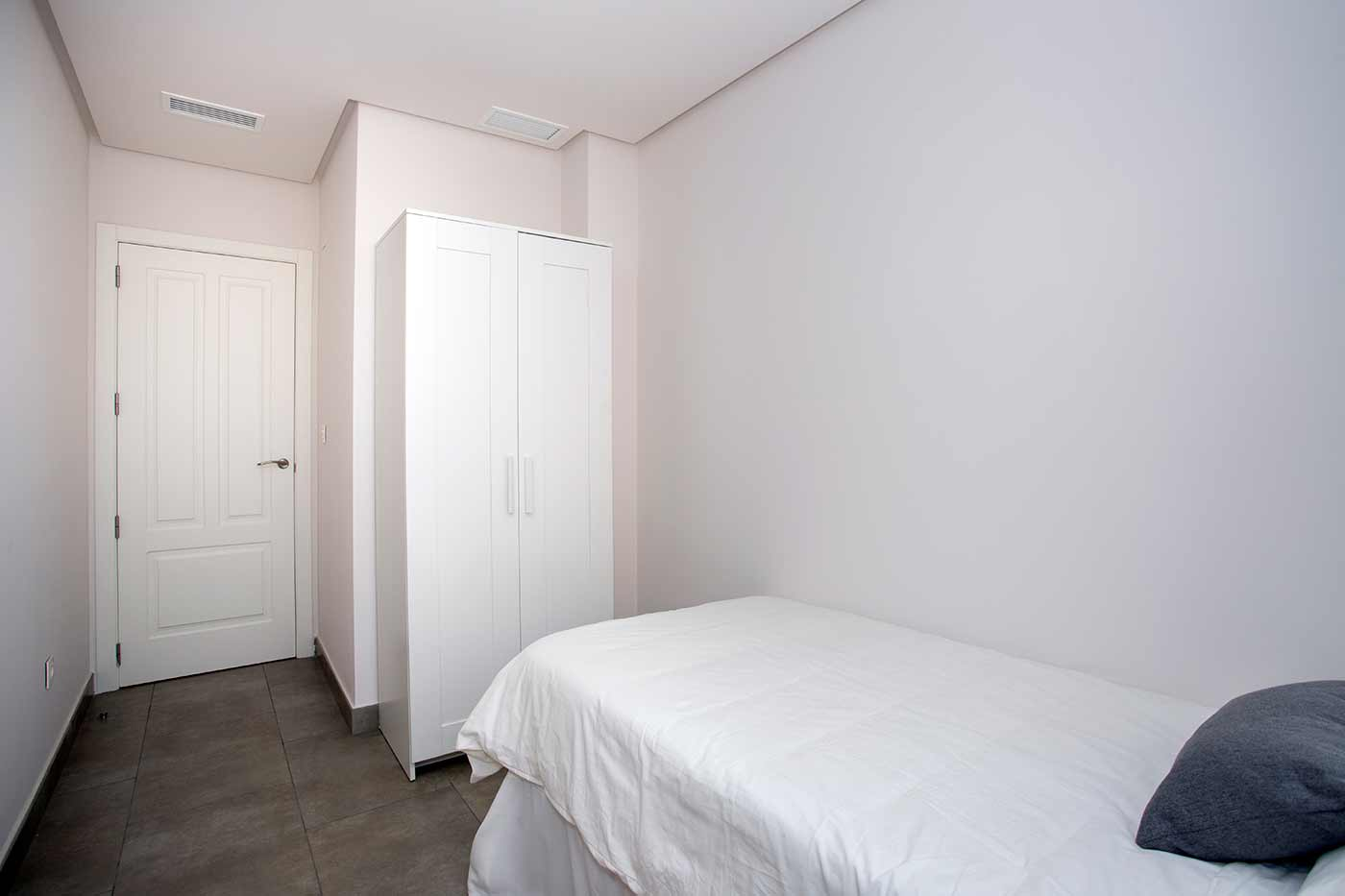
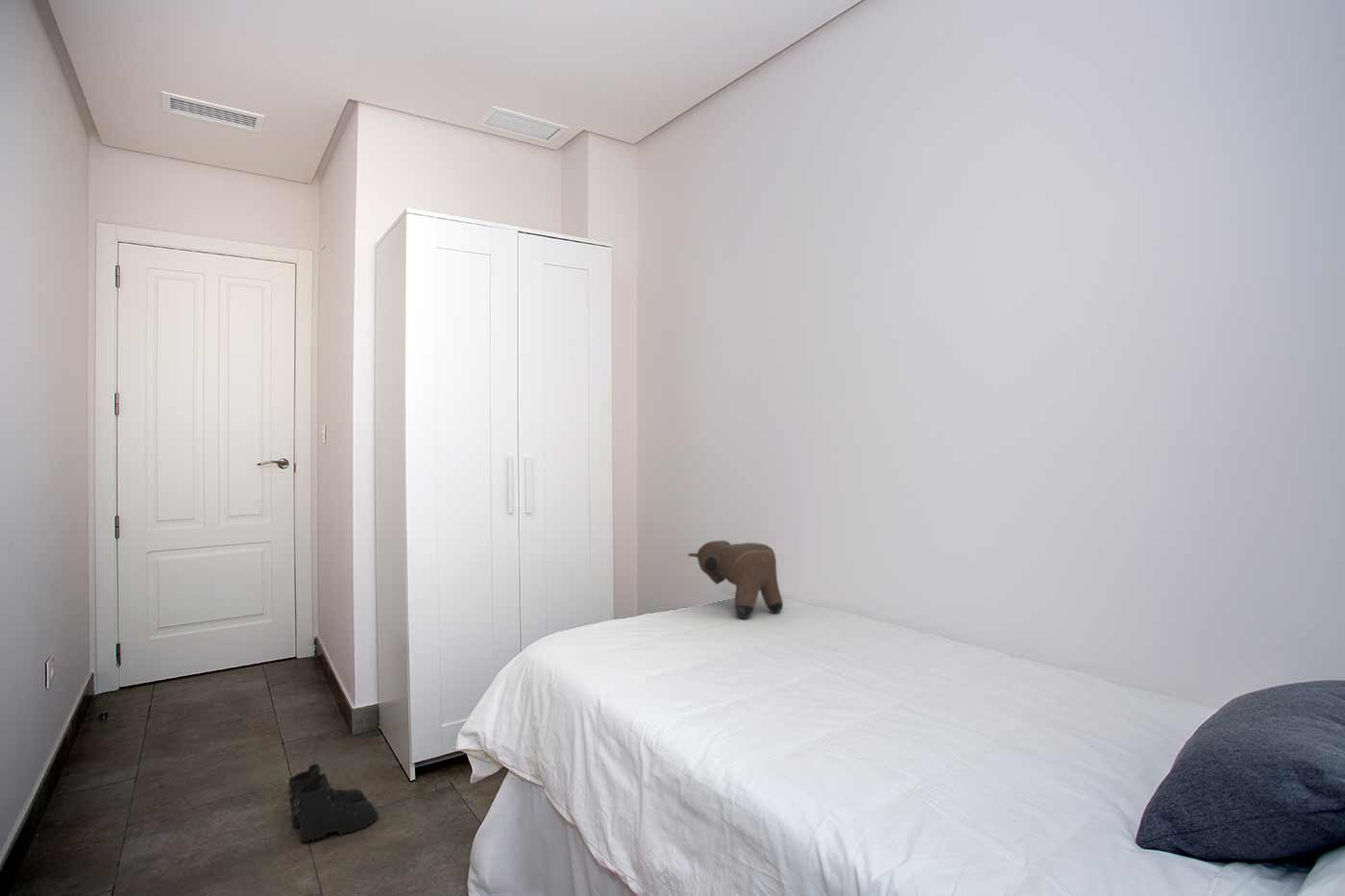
+ teddy bear [687,540,784,619]
+ boots [284,763,379,842]
